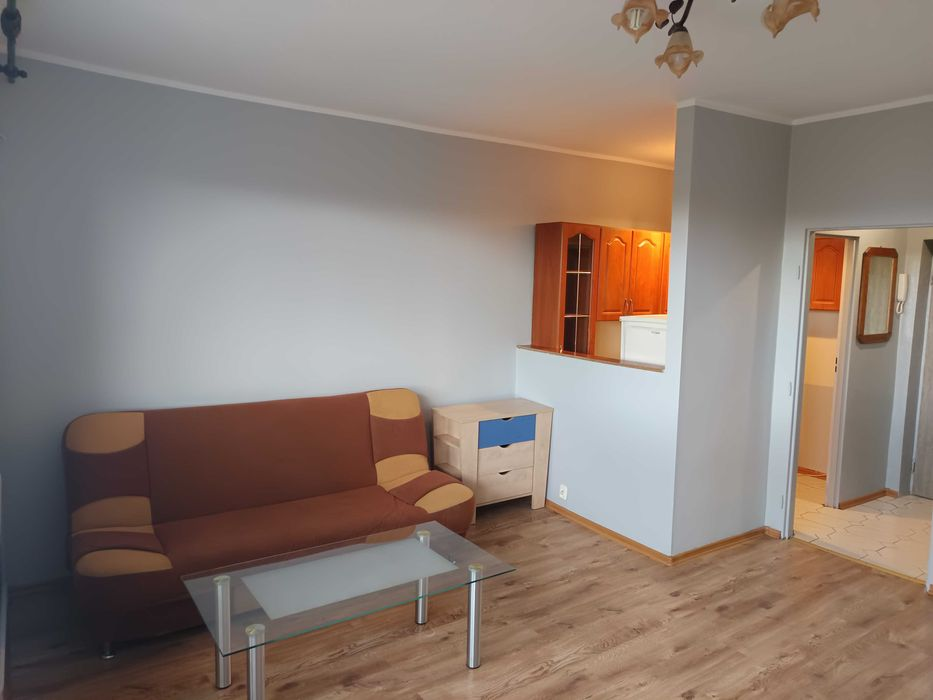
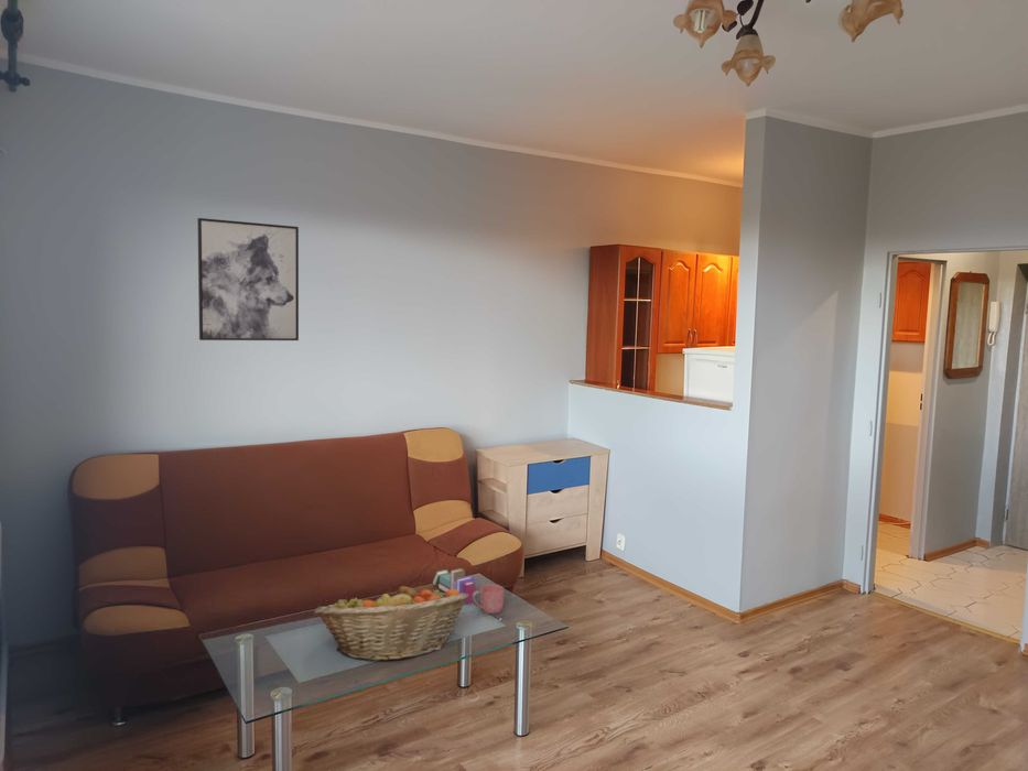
+ wall art [196,217,300,341]
+ book [431,567,476,605]
+ fruit basket [313,584,468,662]
+ mug [473,584,505,615]
